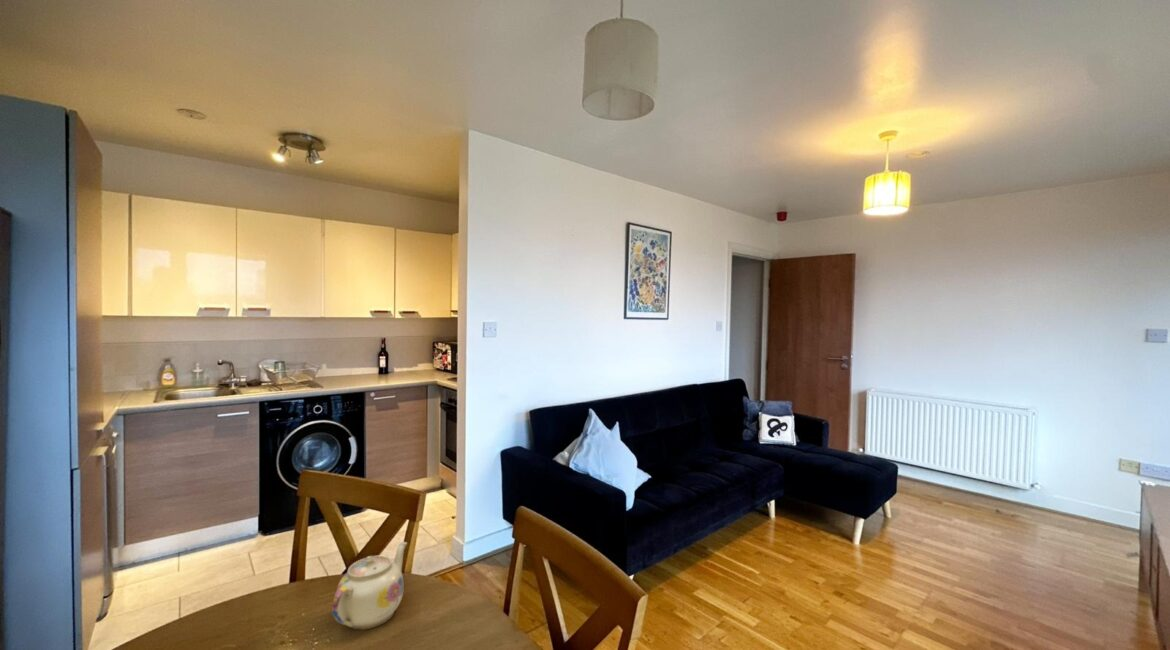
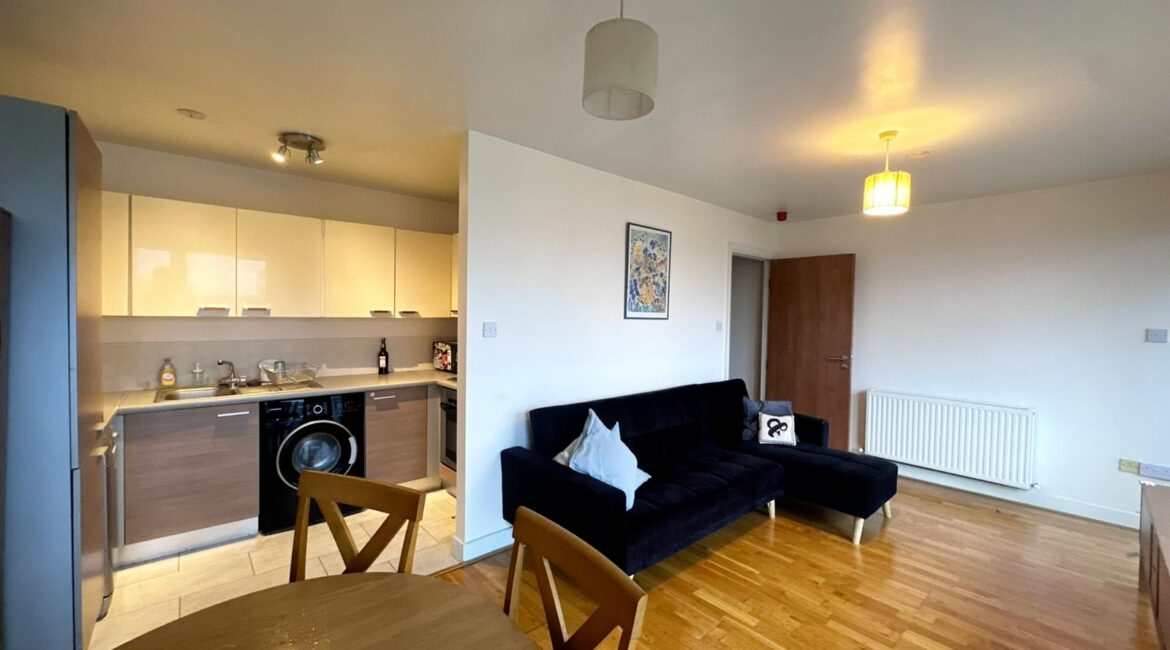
- teapot [331,541,408,631]
